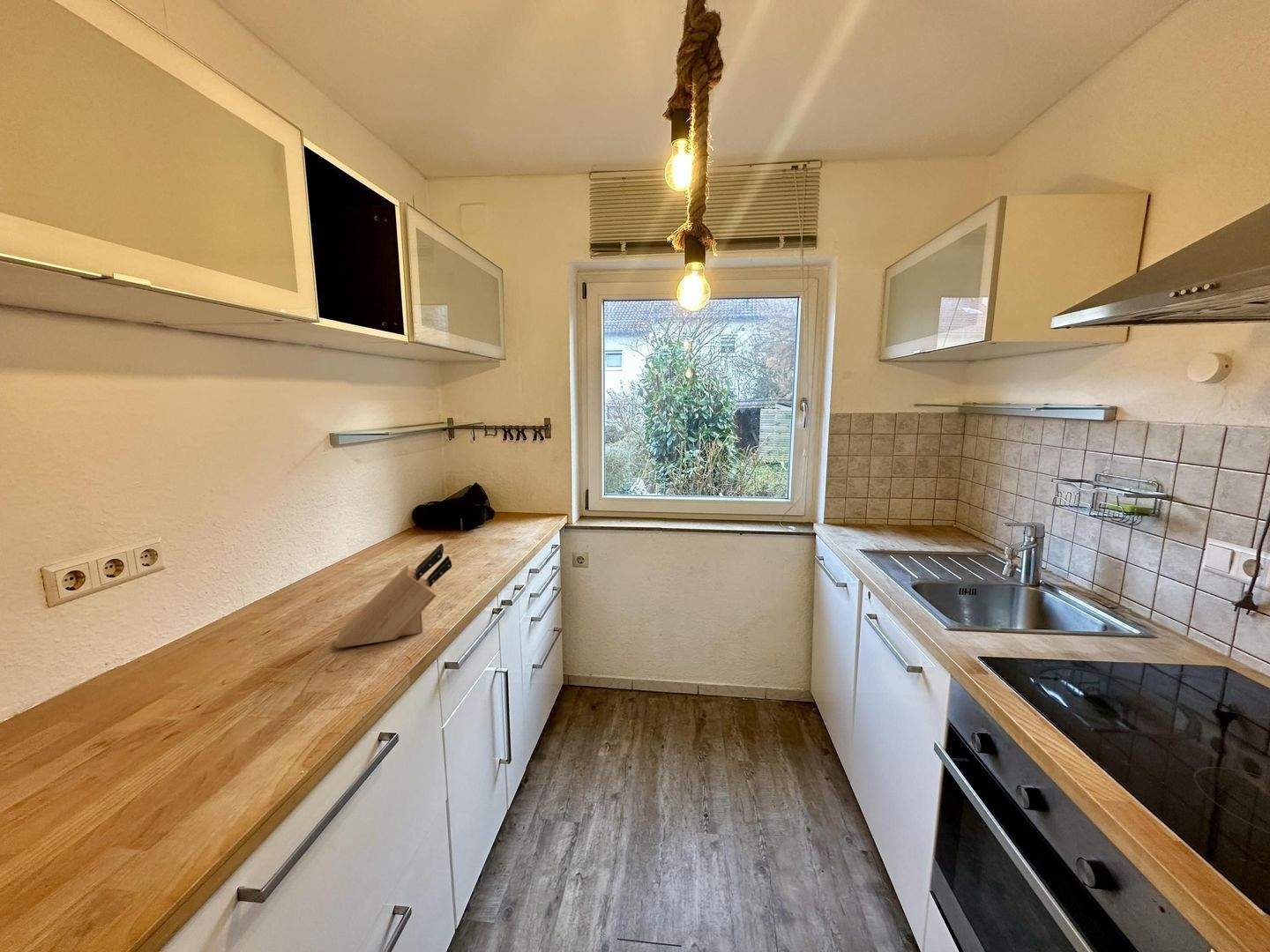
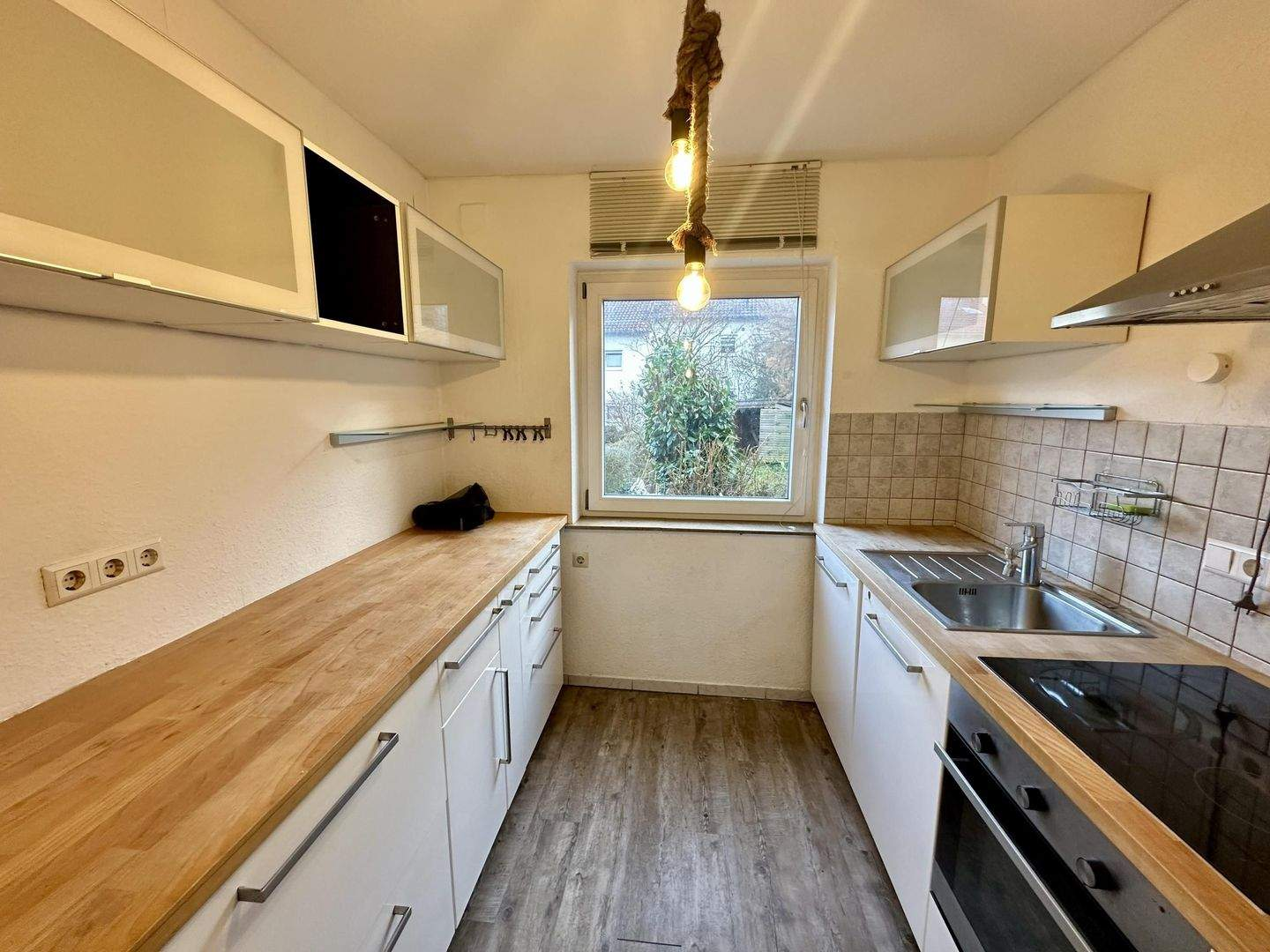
- knife block [333,543,452,649]
